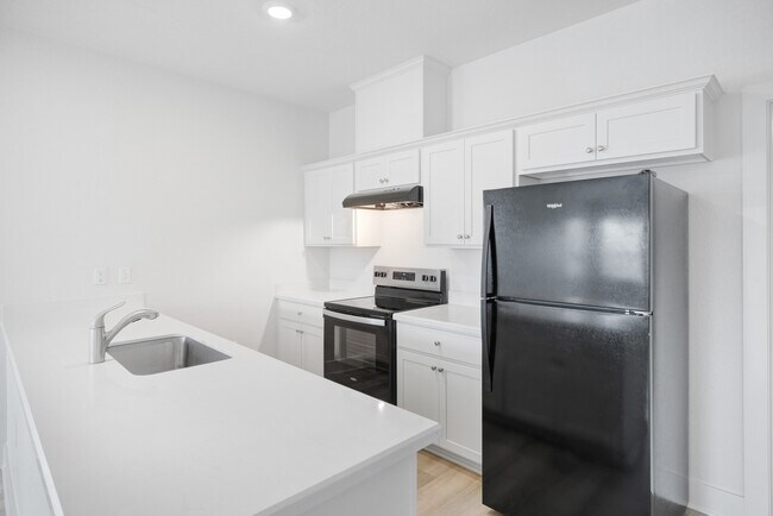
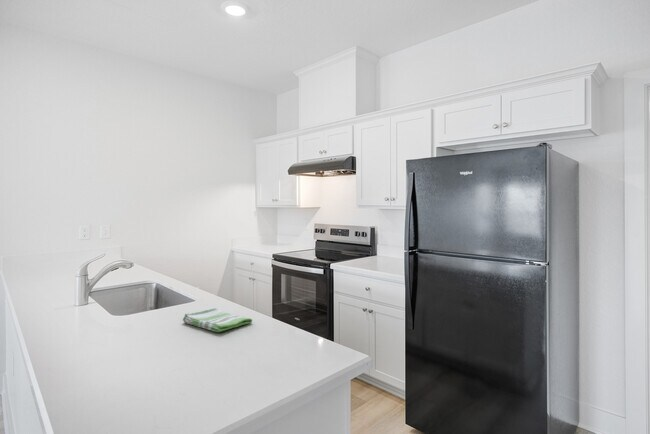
+ dish towel [182,307,253,333]
